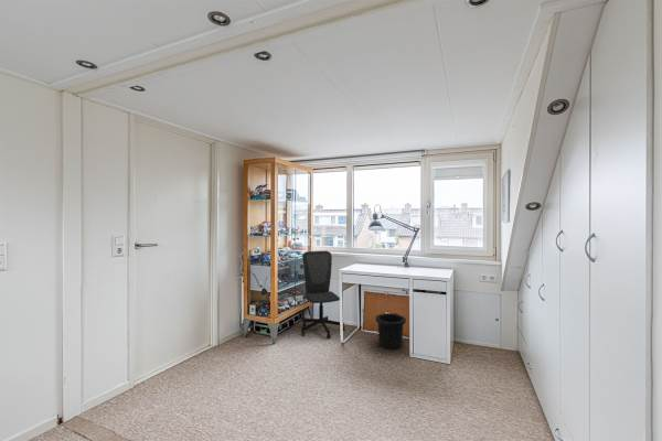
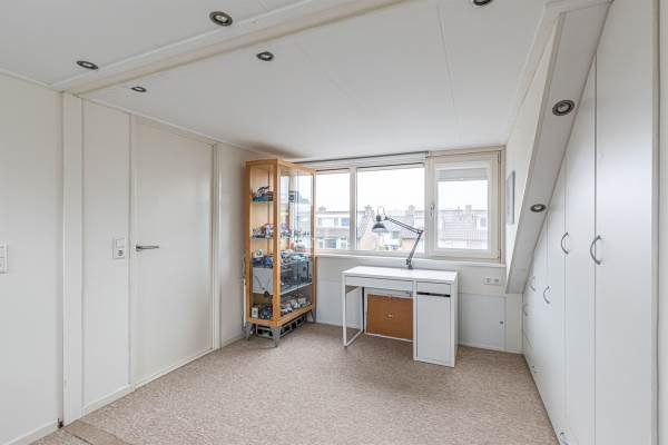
- trash can [374,312,407,351]
- office chair [300,250,346,340]
